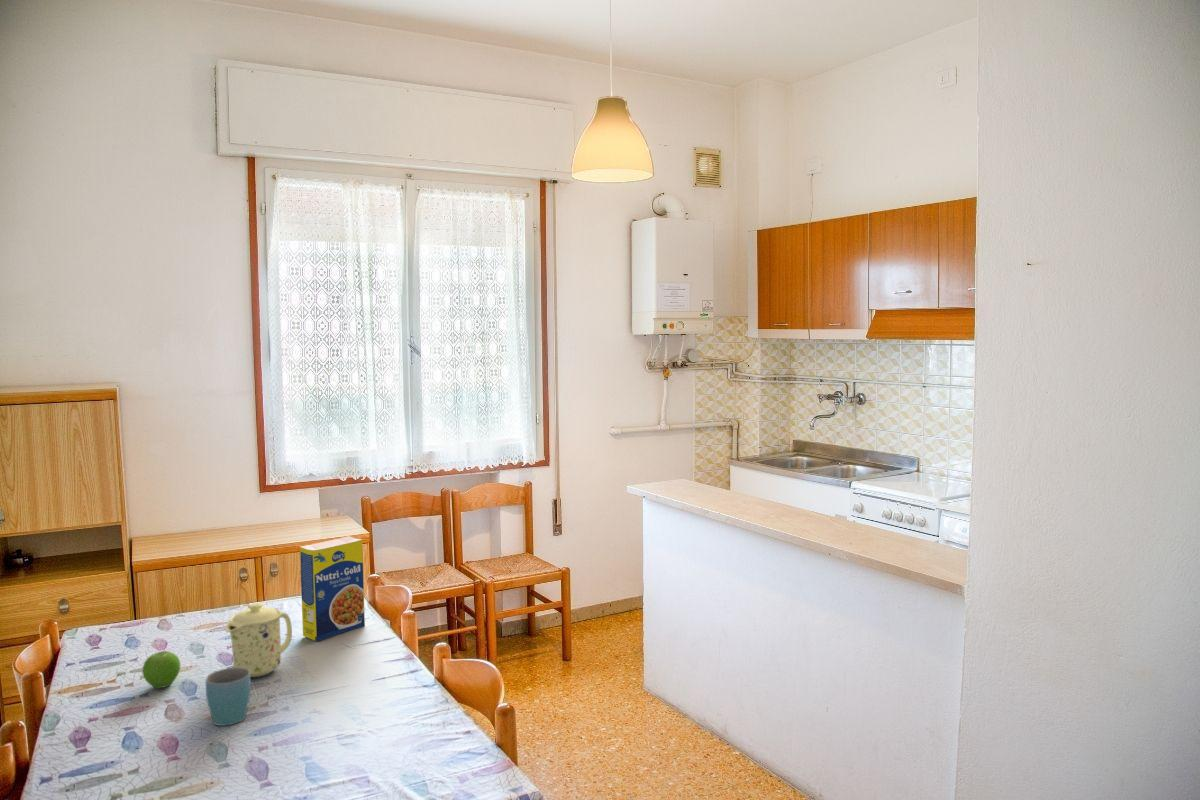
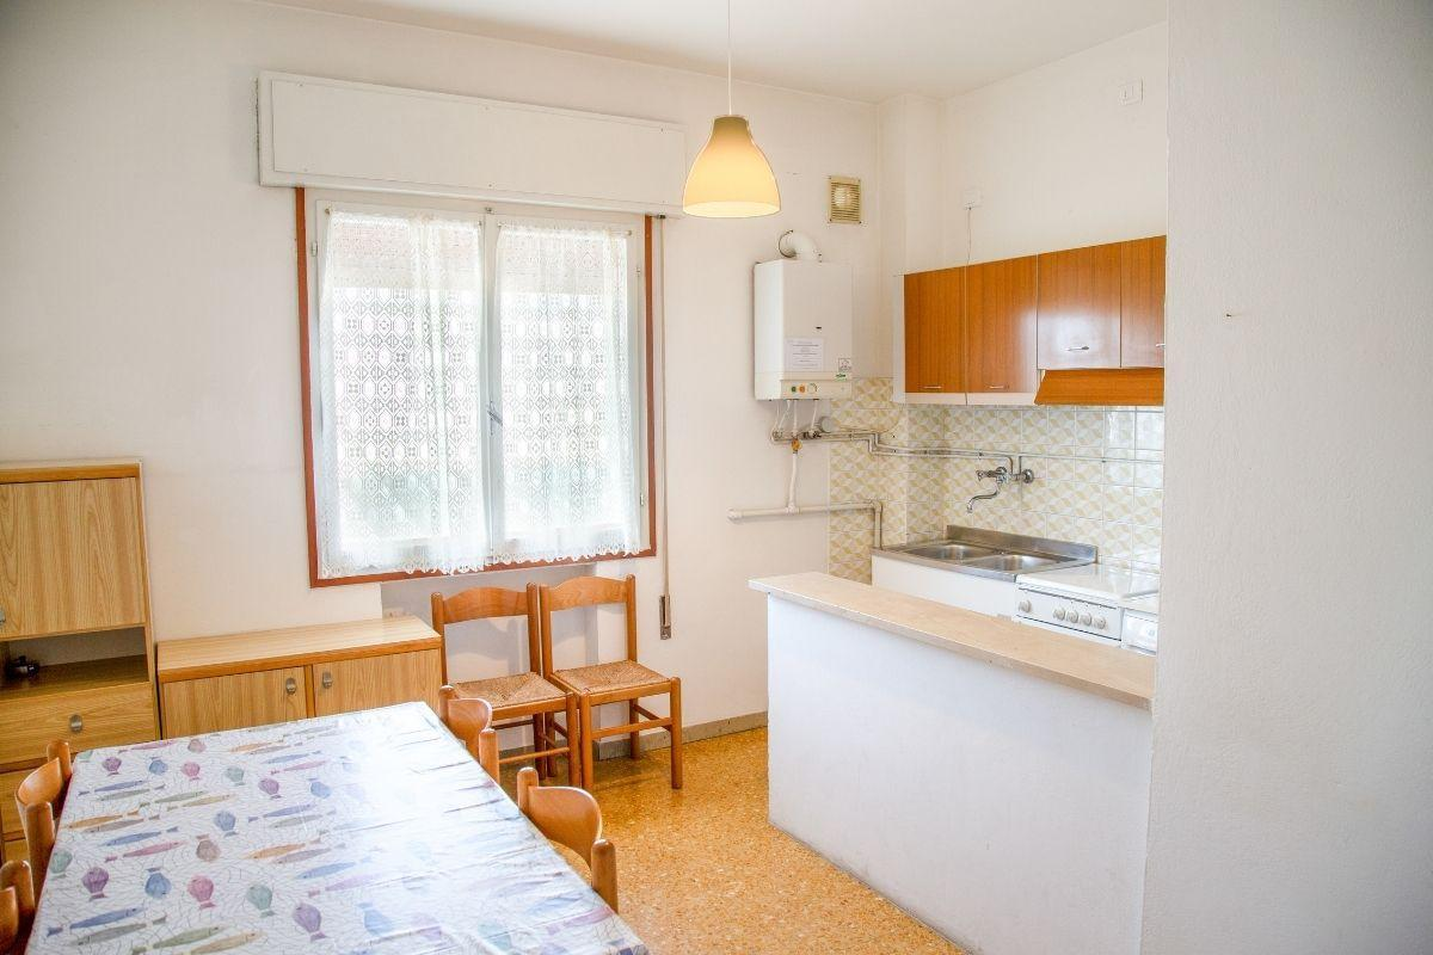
- mug [225,602,293,678]
- fruit [141,650,182,689]
- legume [299,535,366,642]
- mug [205,667,252,727]
